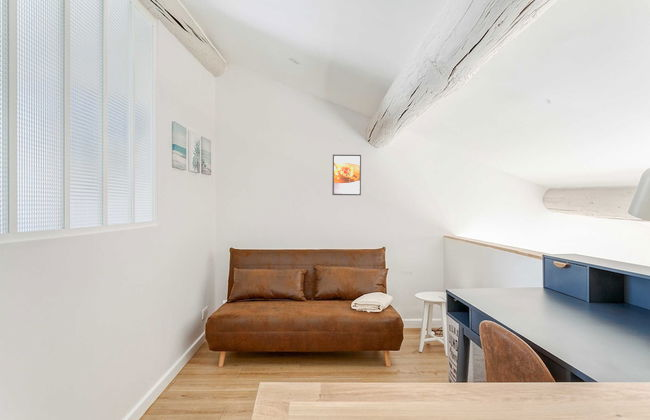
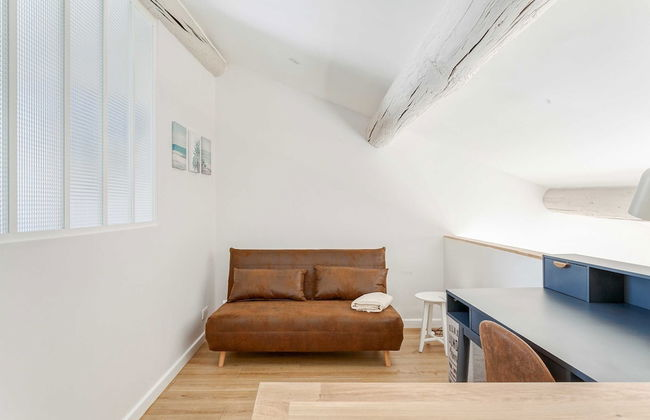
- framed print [331,154,362,196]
